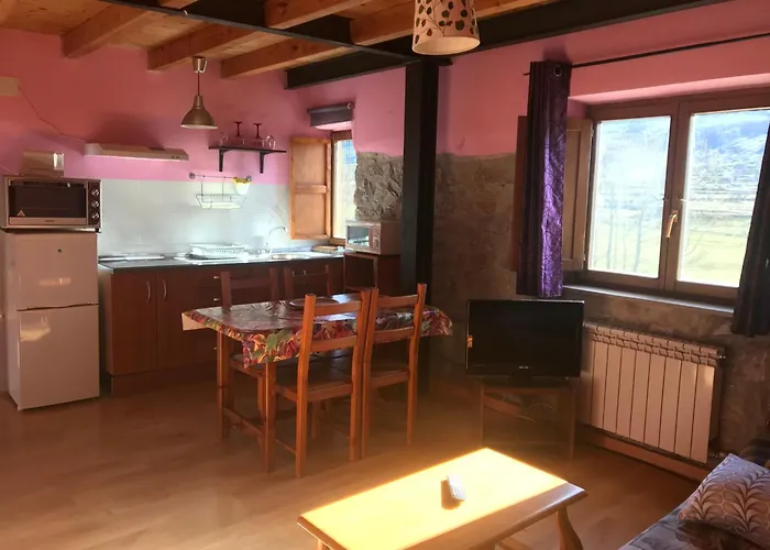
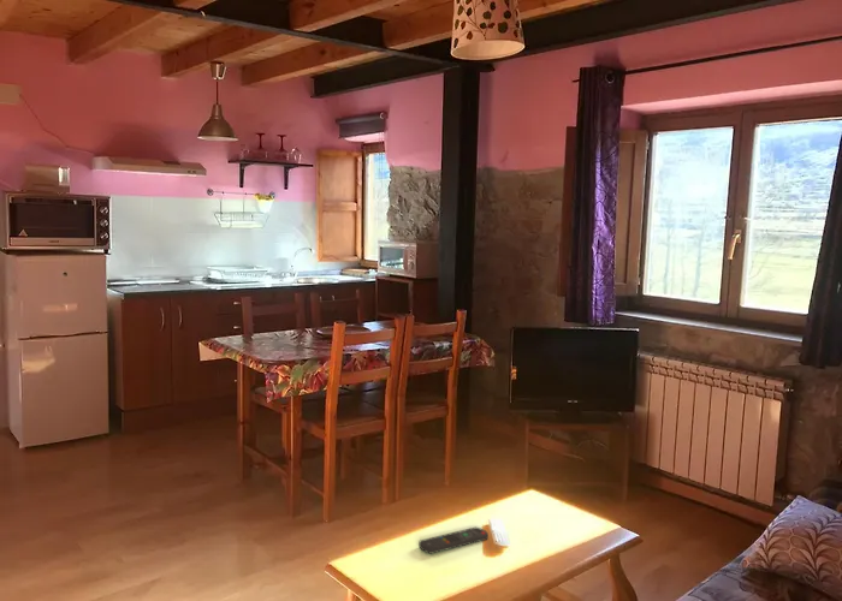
+ remote control [417,526,490,555]
